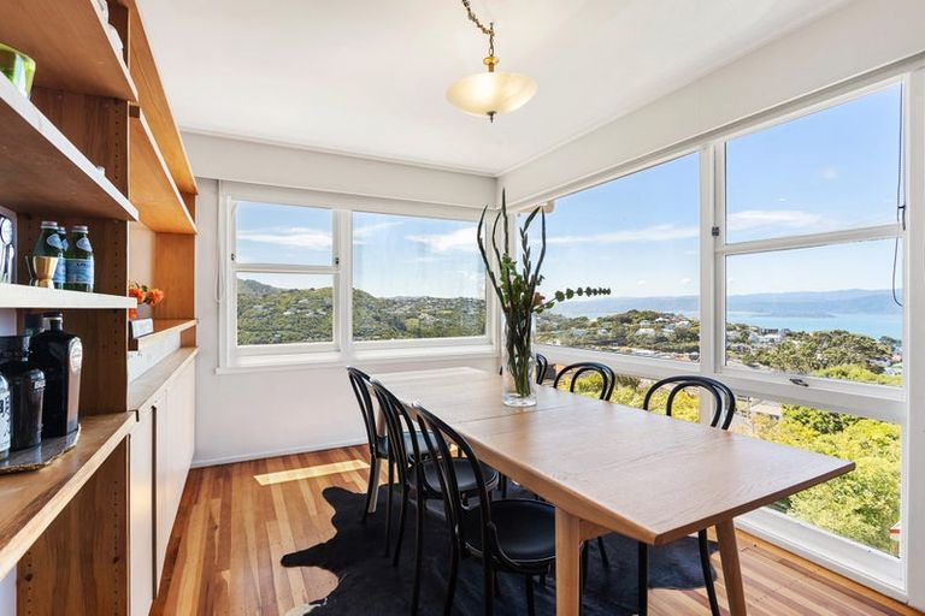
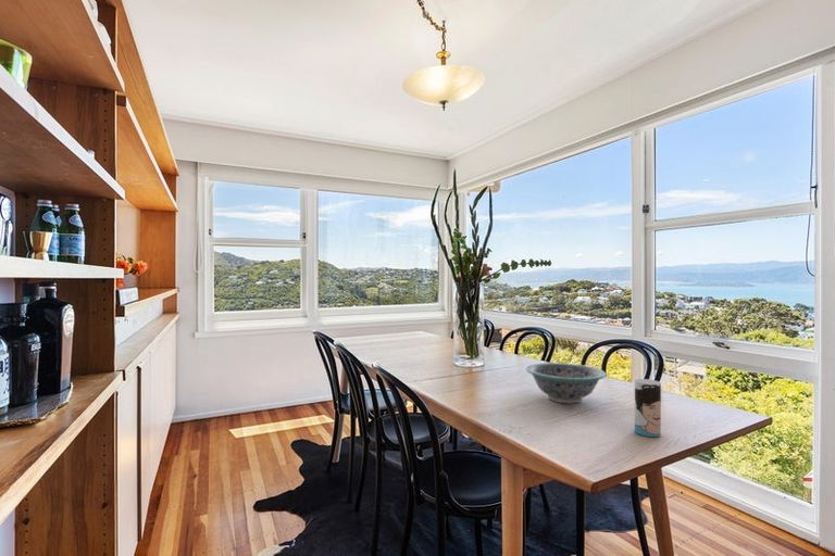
+ decorative bowl [525,362,607,404]
+ cup [634,378,662,438]
